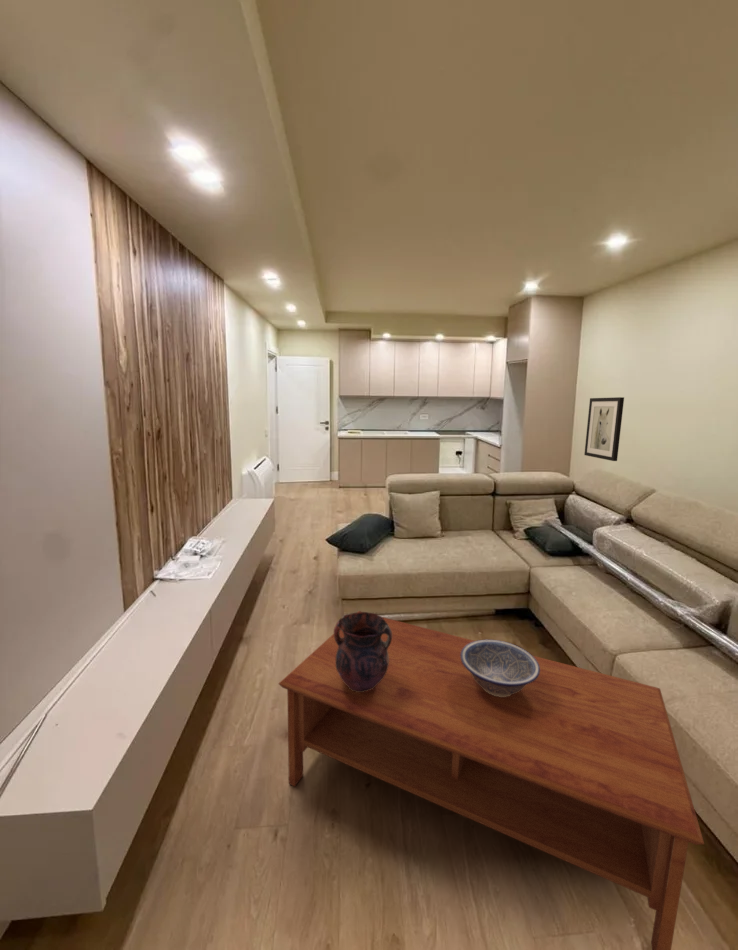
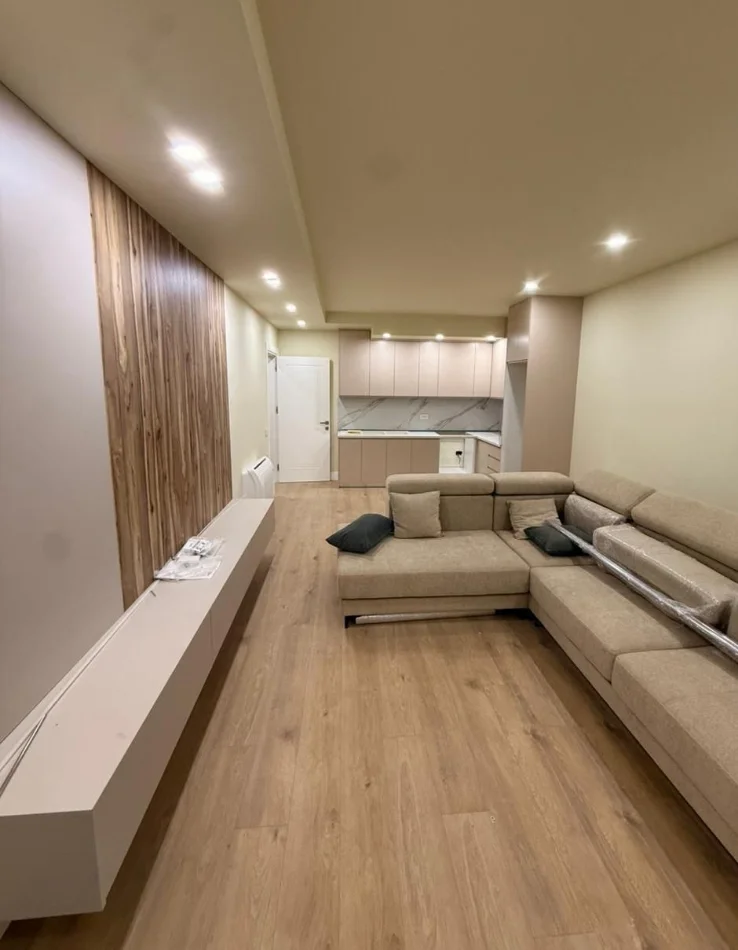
- vase [333,611,392,692]
- wall art [583,396,625,462]
- decorative bowl [460,639,540,697]
- coffee table [278,610,705,950]
